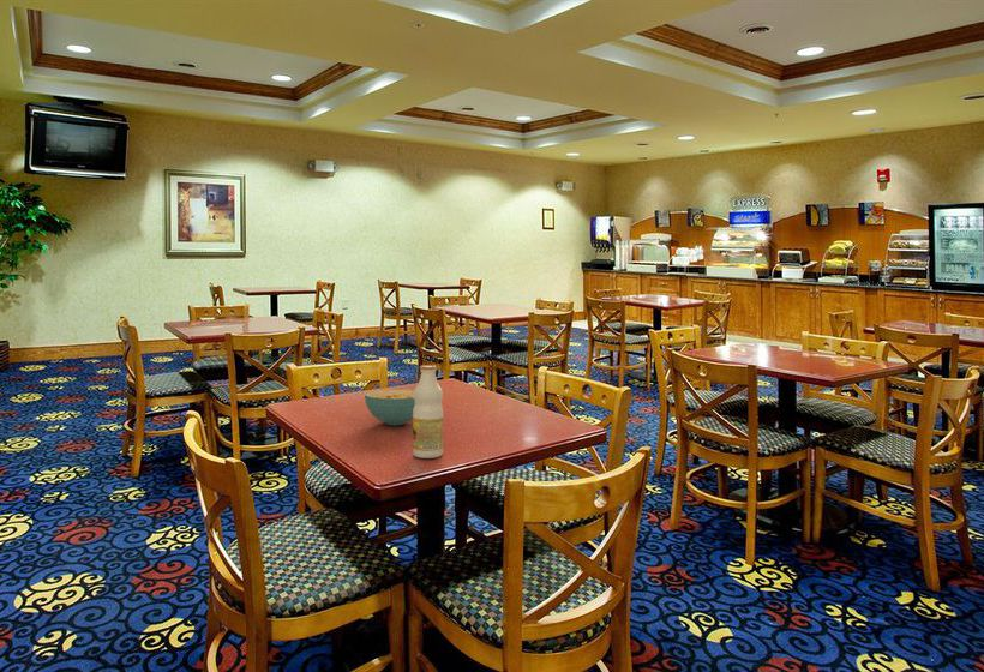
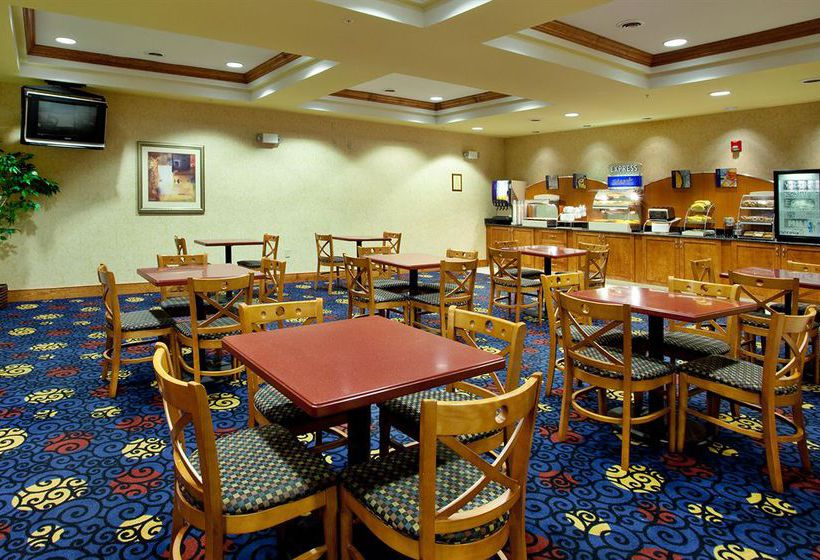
- juice bottle [412,364,444,460]
- cereal bowl [364,389,415,426]
